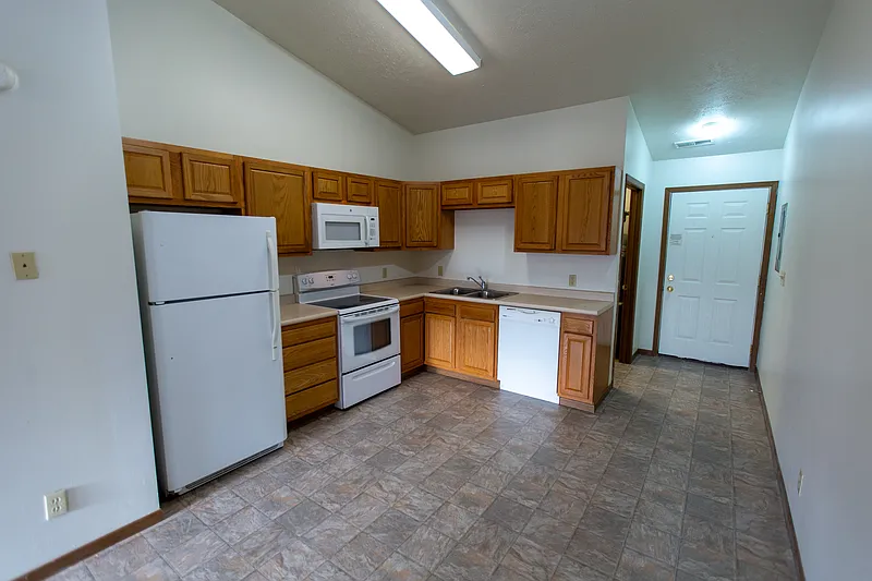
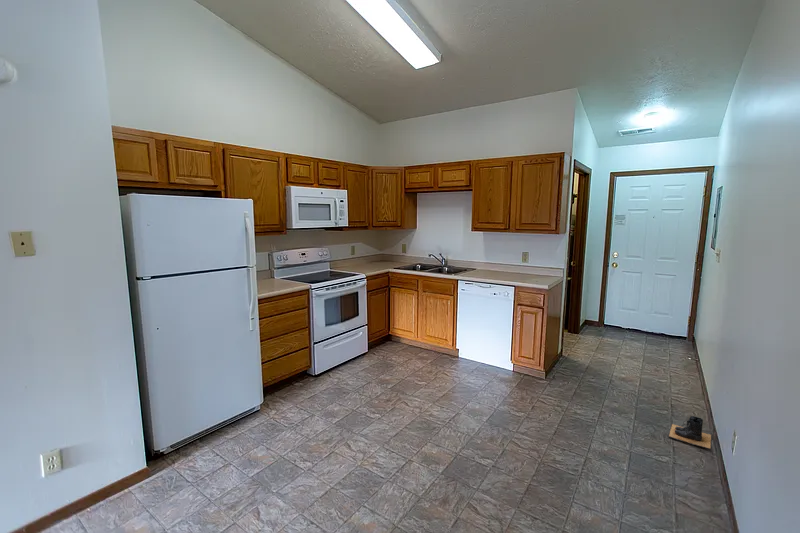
+ boots [668,415,713,450]
